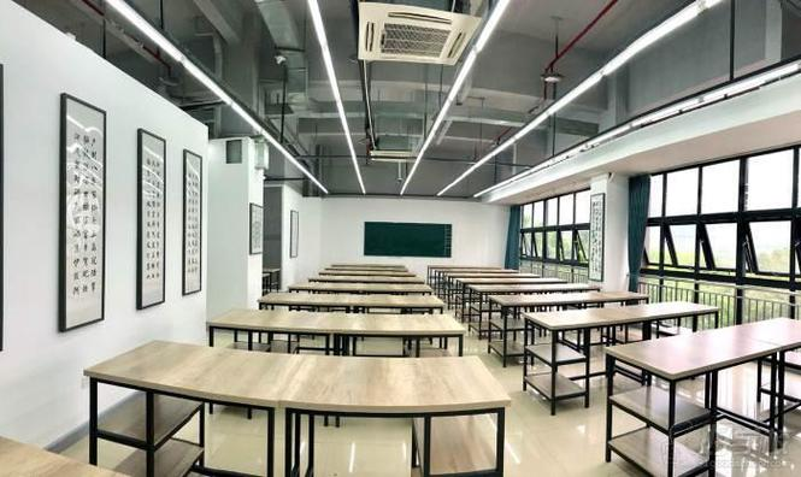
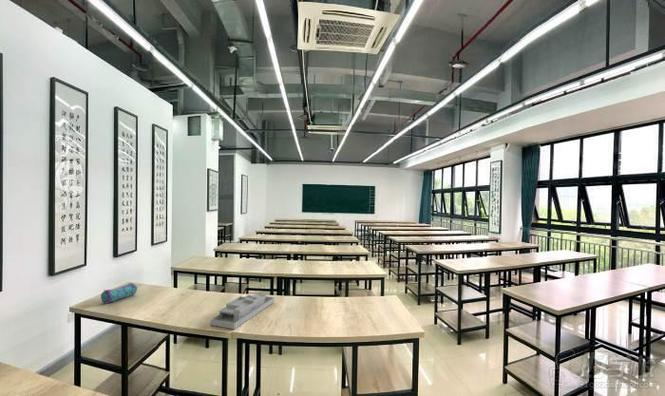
+ pencil case [100,282,138,305]
+ desk organizer [209,293,275,330]
